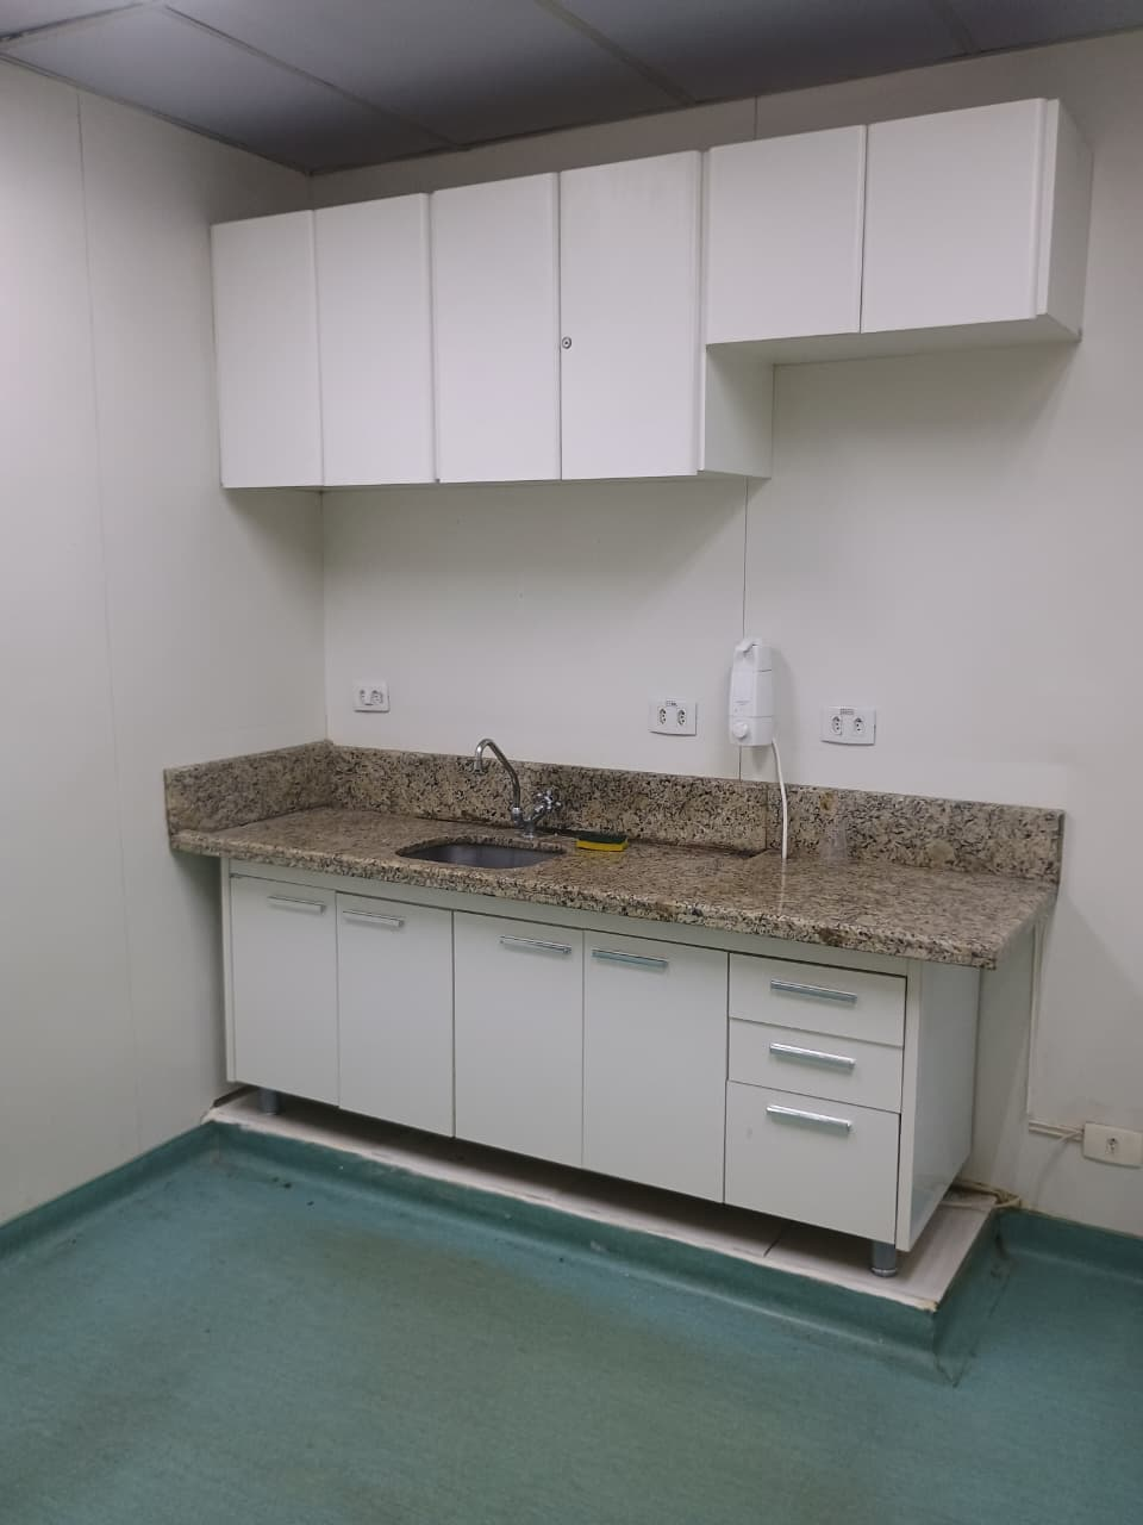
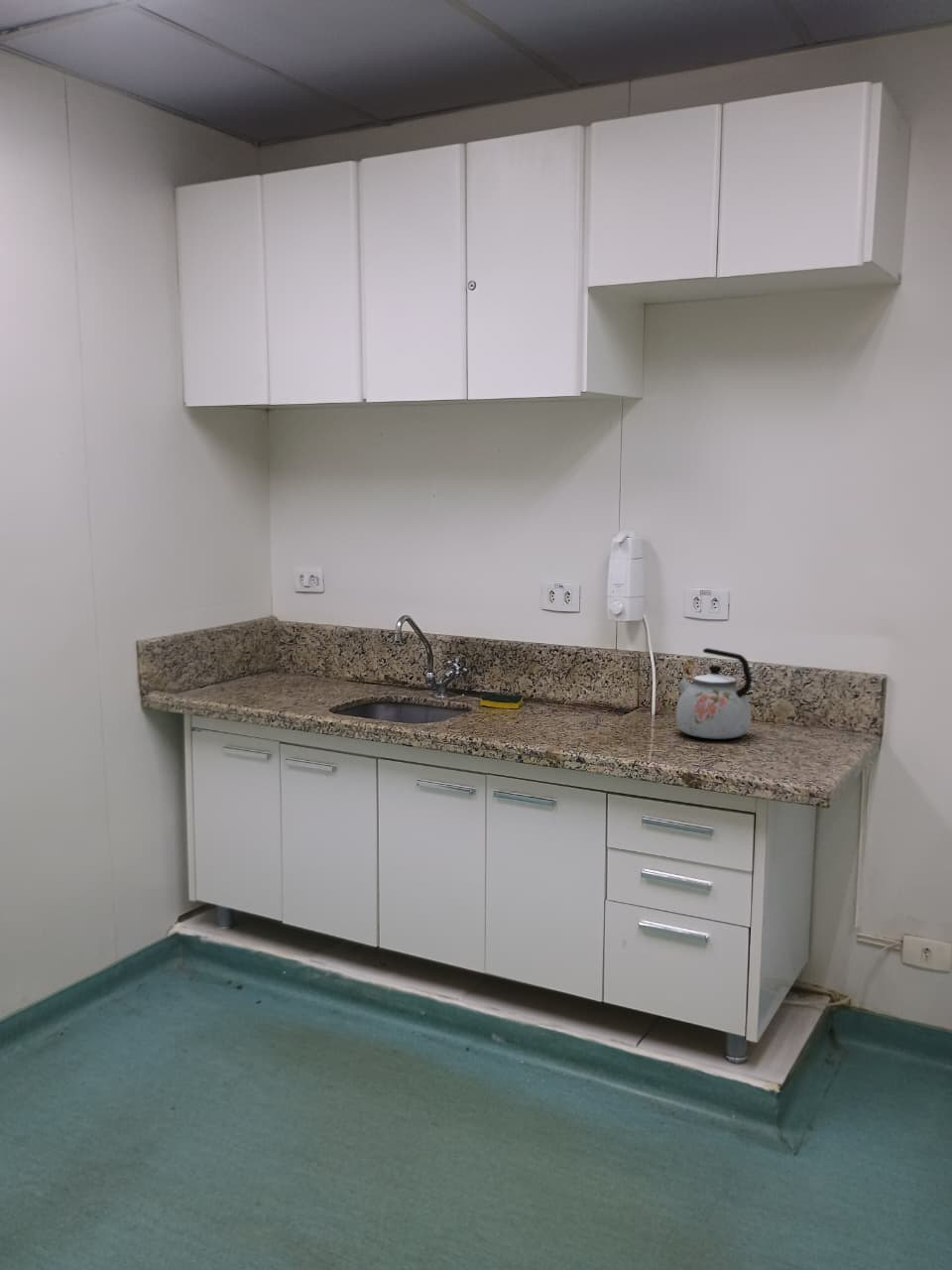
+ kettle [674,647,753,740]
